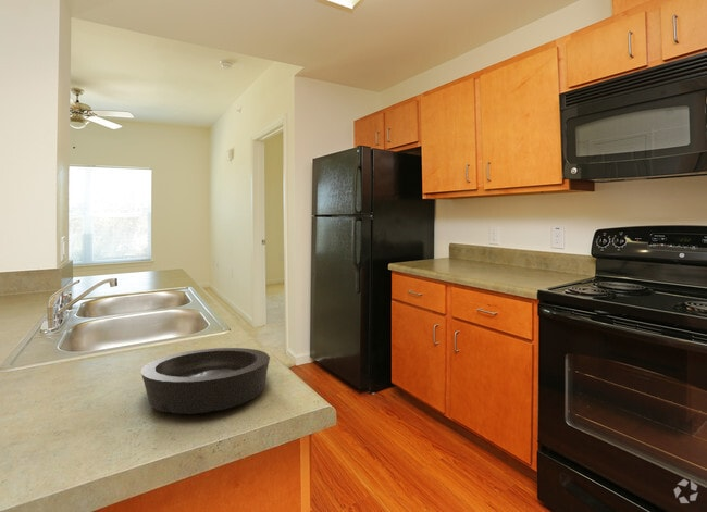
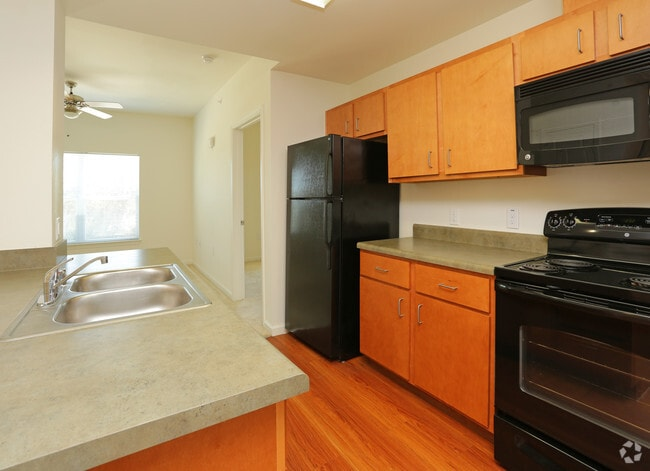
- bowl [140,347,271,415]
